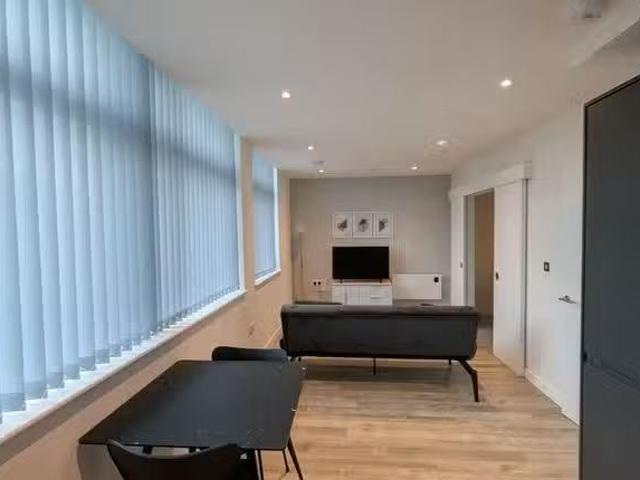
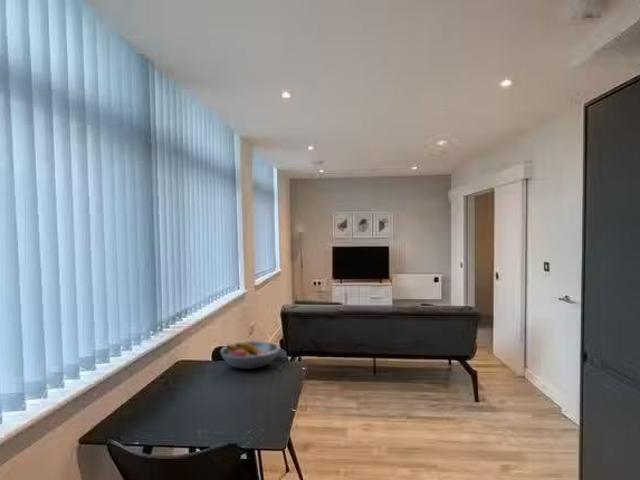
+ fruit bowl [219,340,281,370]
